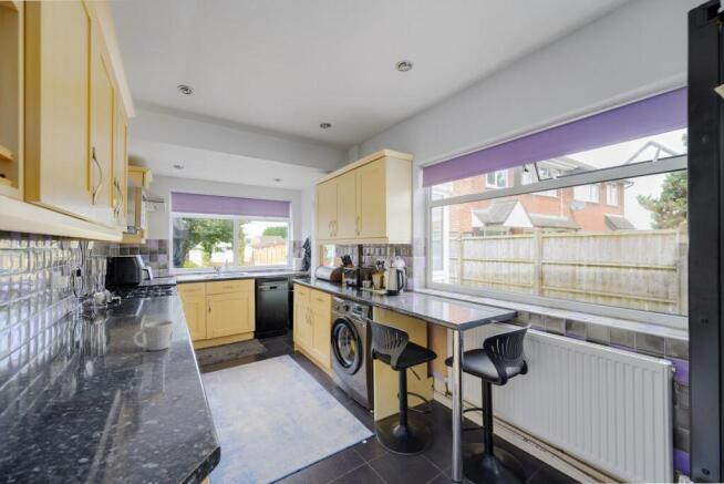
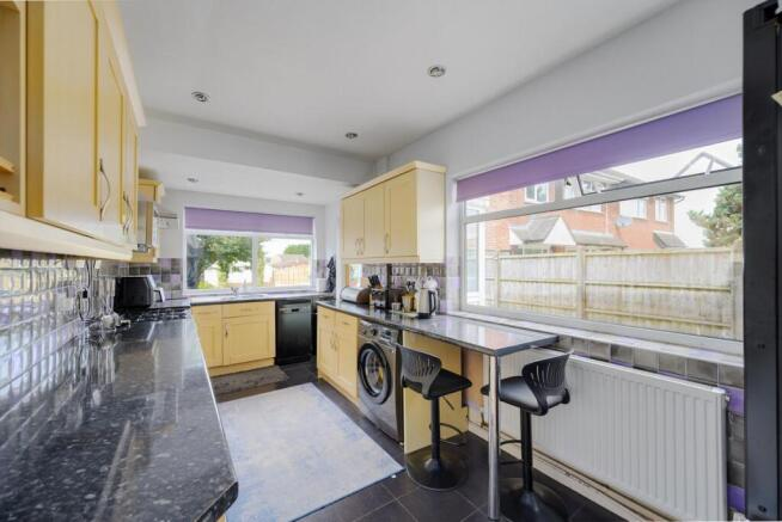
- mug [132,320,175,352]
